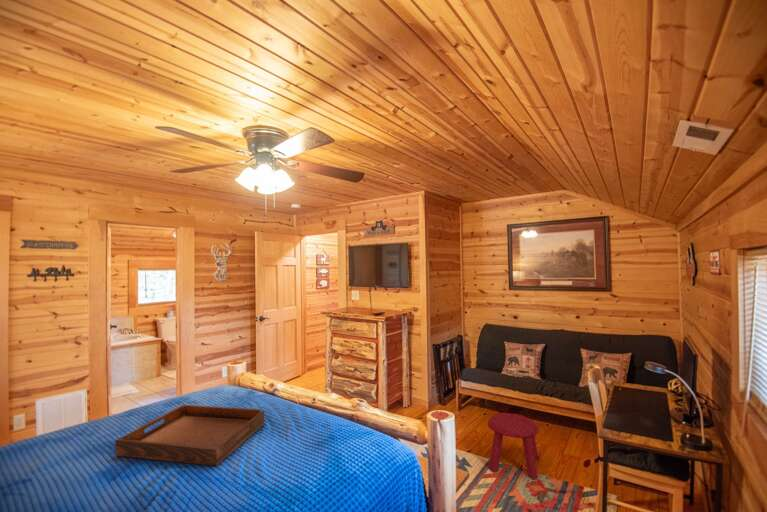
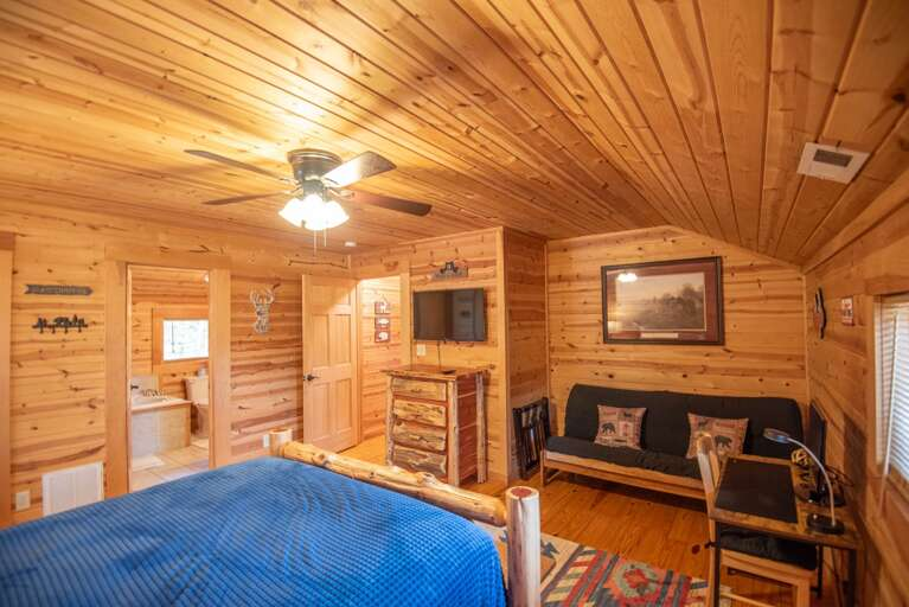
- stool [487,412,540,480]
- serving tray [114,404,266,467]
